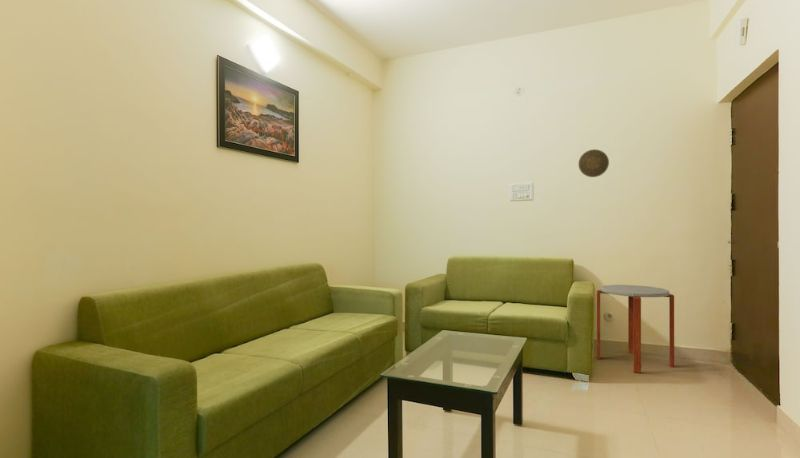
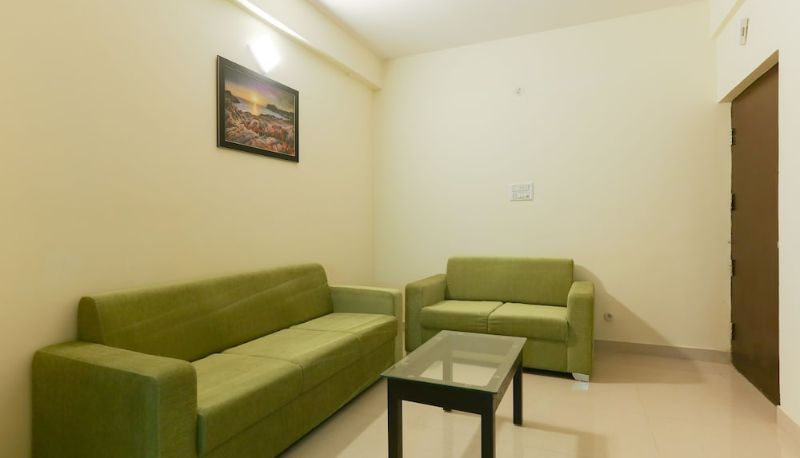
- side table [596,284,675,374]
- decorative plate [578,148,610,178]
